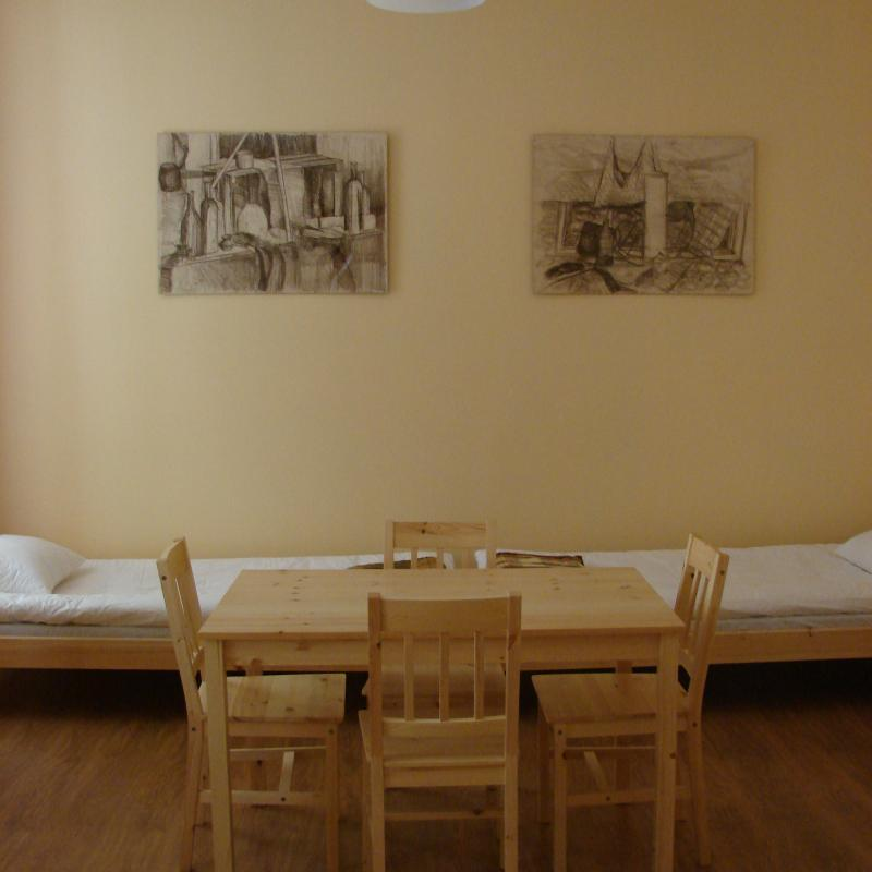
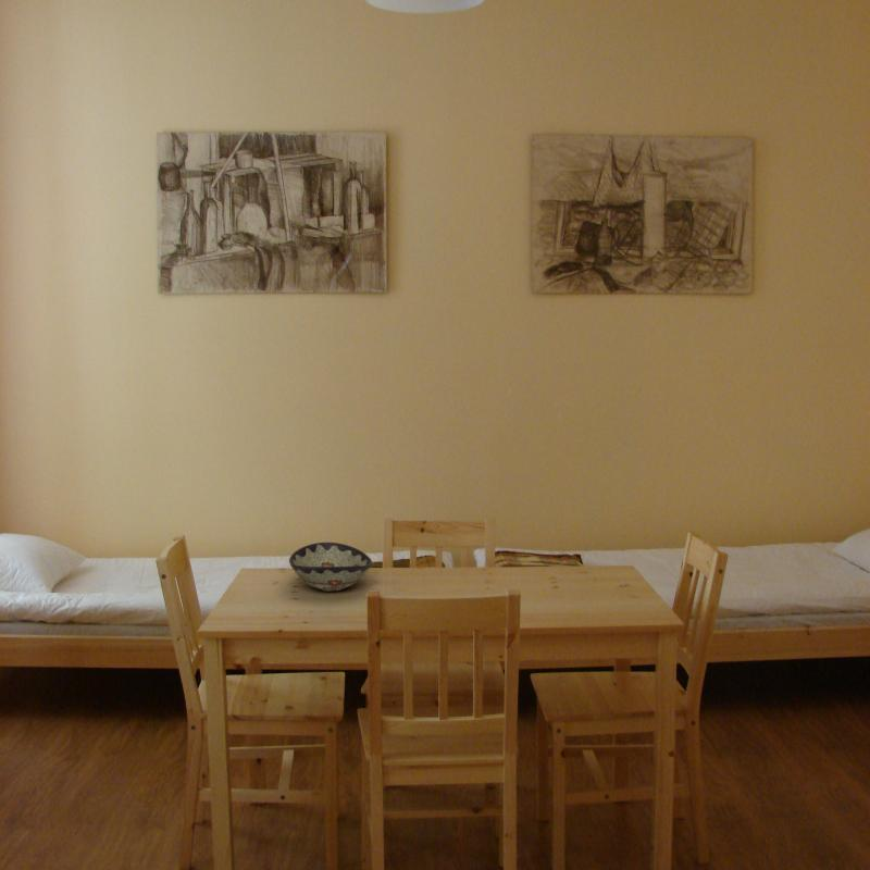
+ decorative bowl [288,542,373,593]
